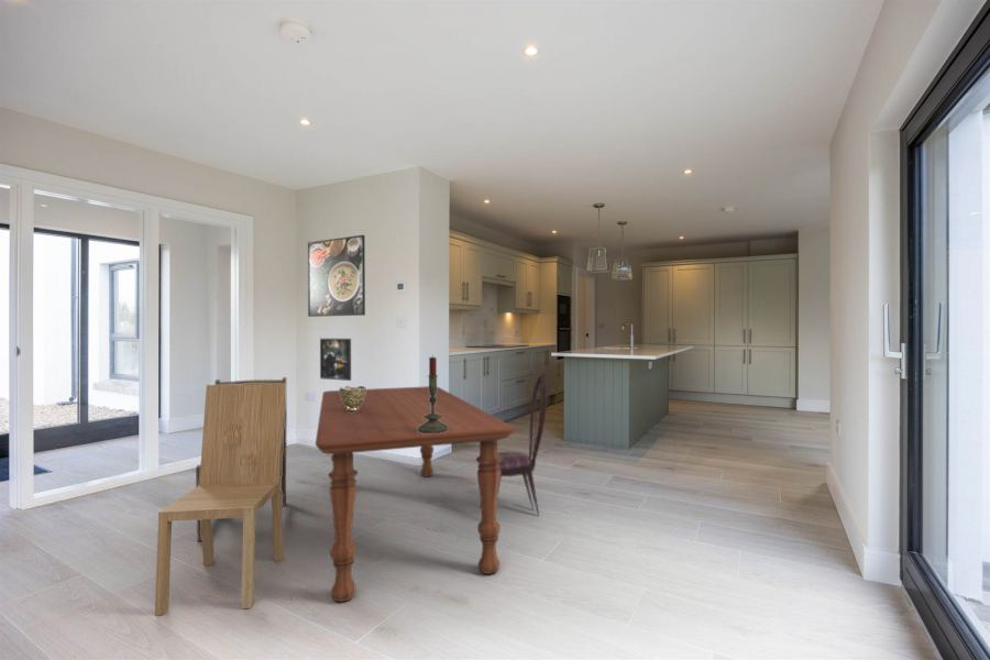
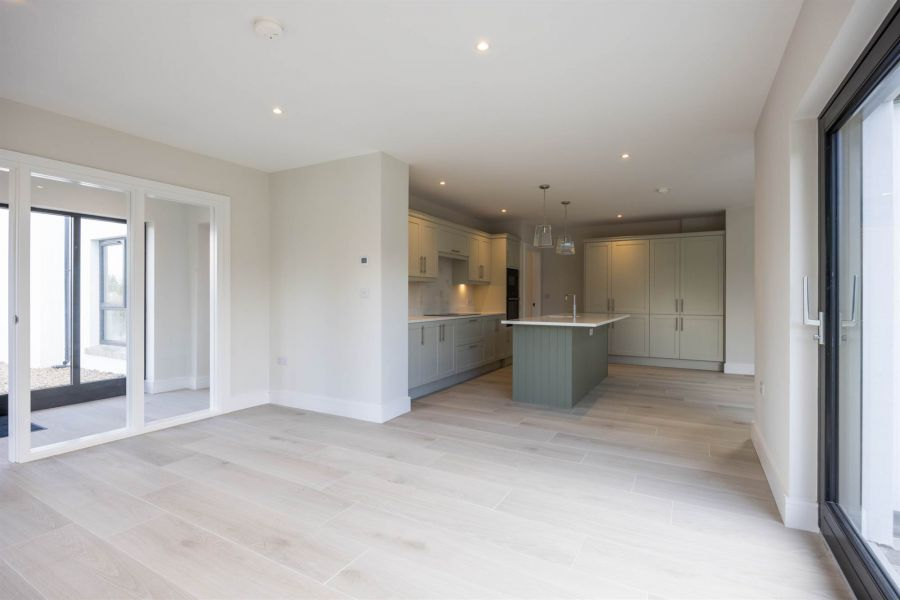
- dining chair [154,384,285,617]
- decorative bowl [338,385,367,413]
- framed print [319,338,352,382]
- dining chair [195,376,288,542]
- candle [418,354,448,433]
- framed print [307,234,366,318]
- dining table [315,385,516,603]
- dining chair [479,371,550,517]
